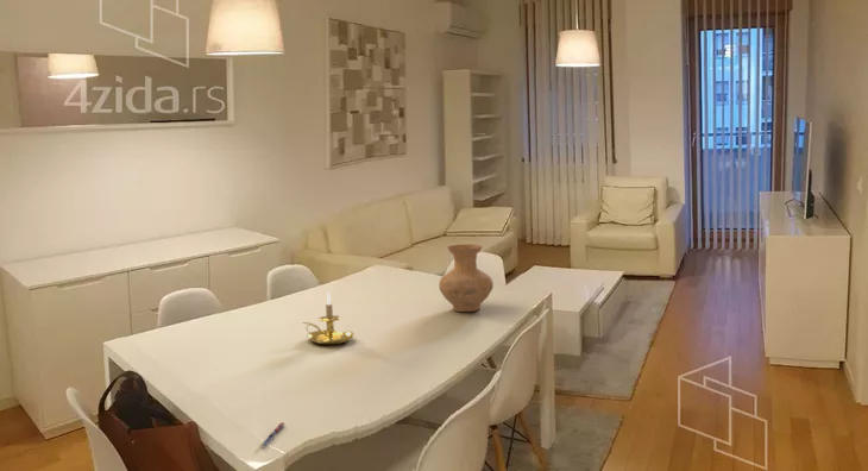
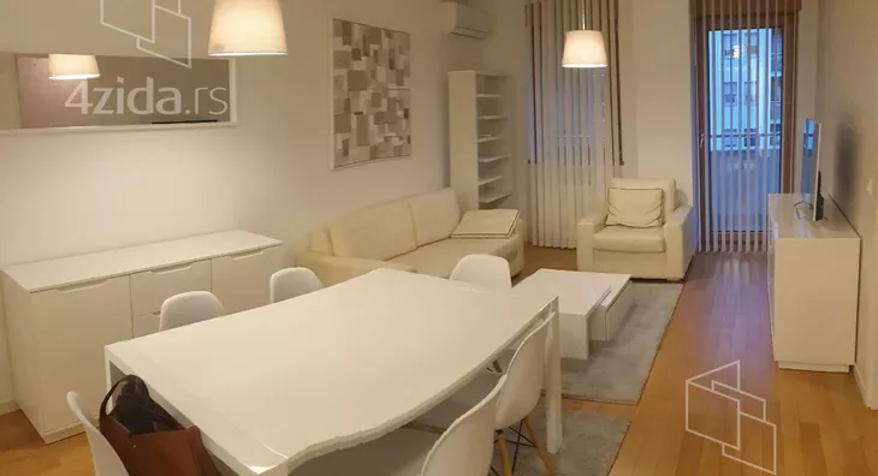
- candle holder [301,290,356,345]
- pen [259,421,285,447]
- vase [438,244,495,313]
